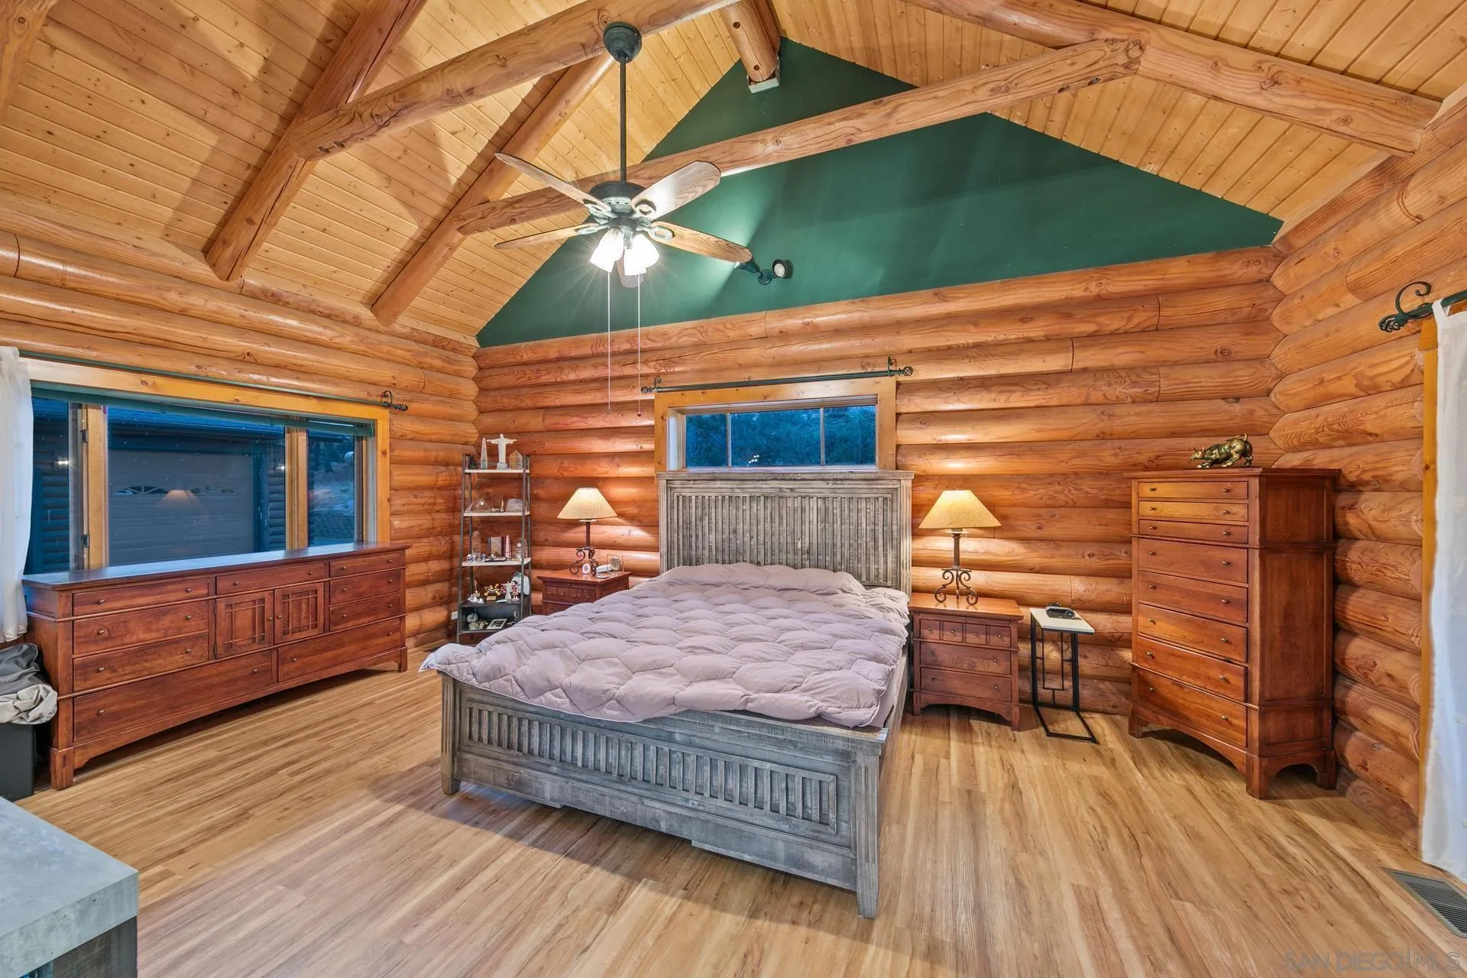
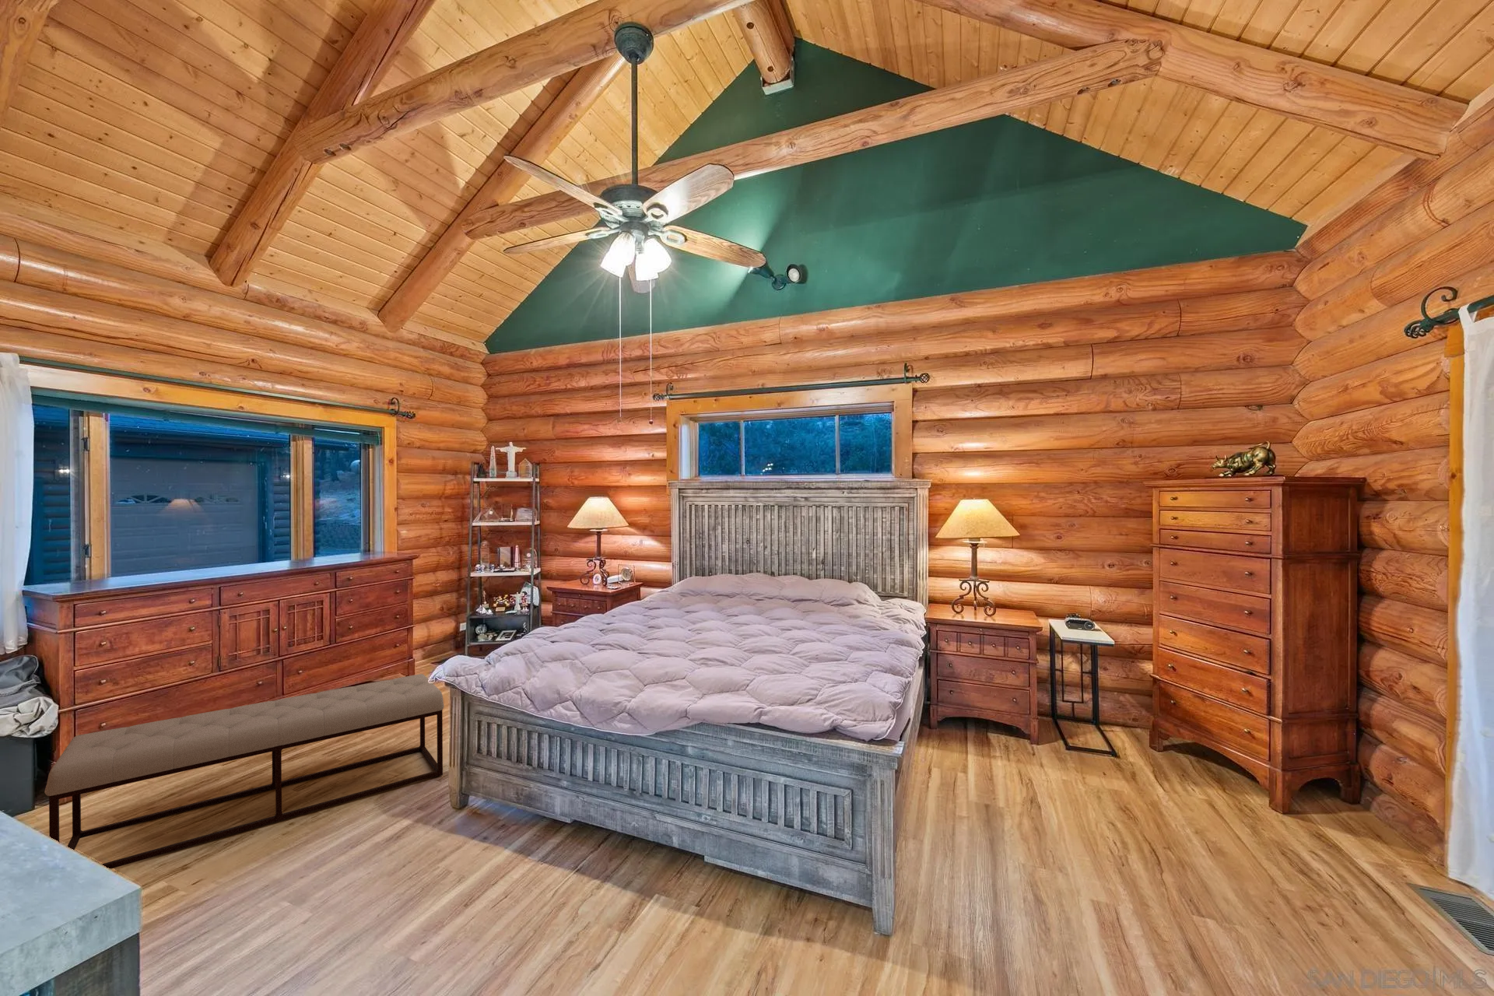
+ bench [43,673,445,870]
